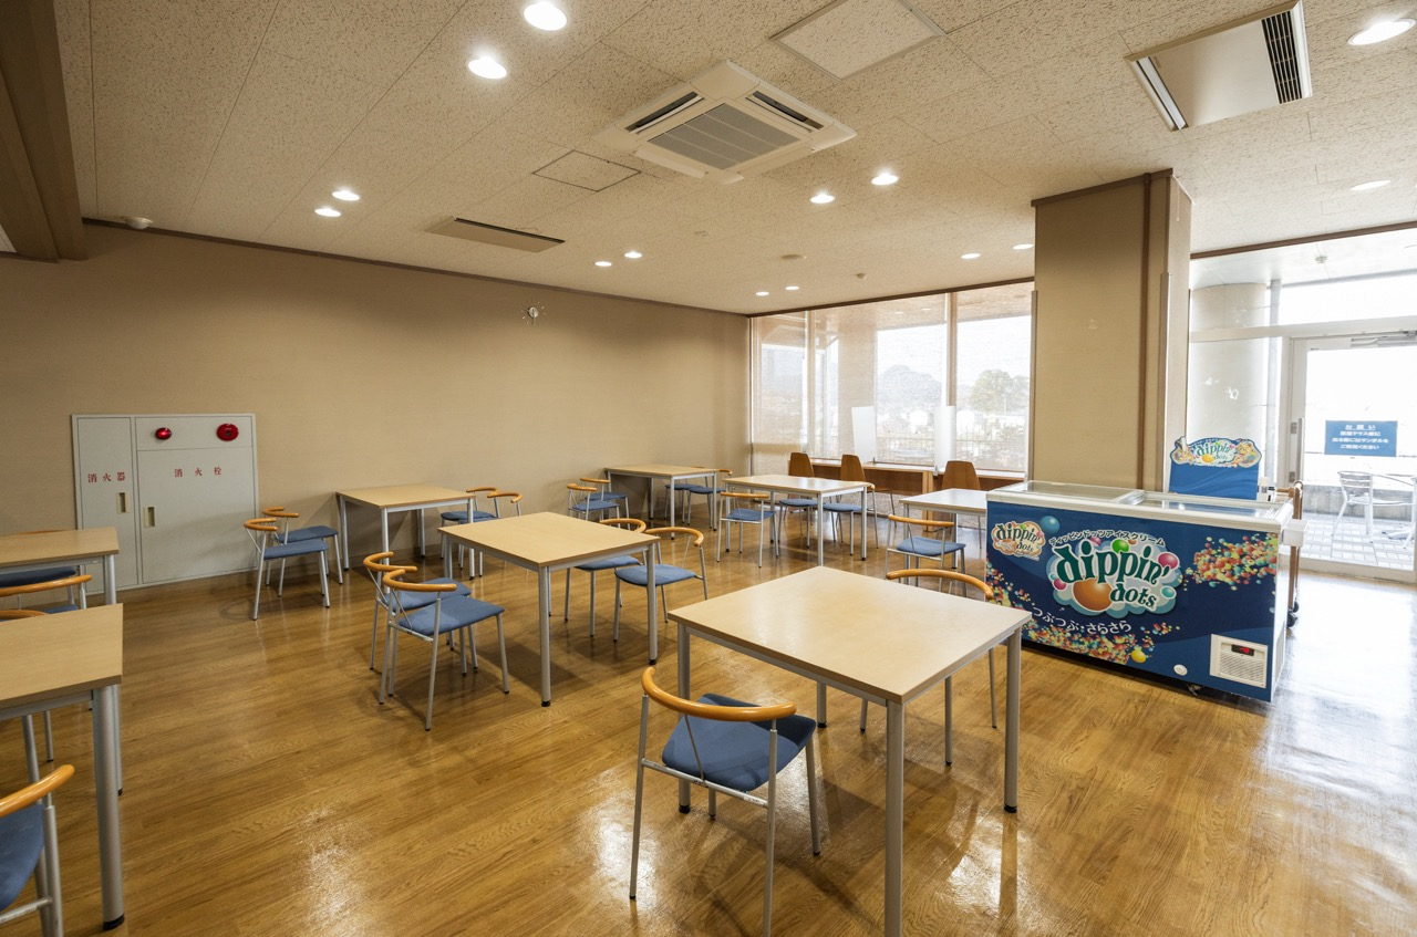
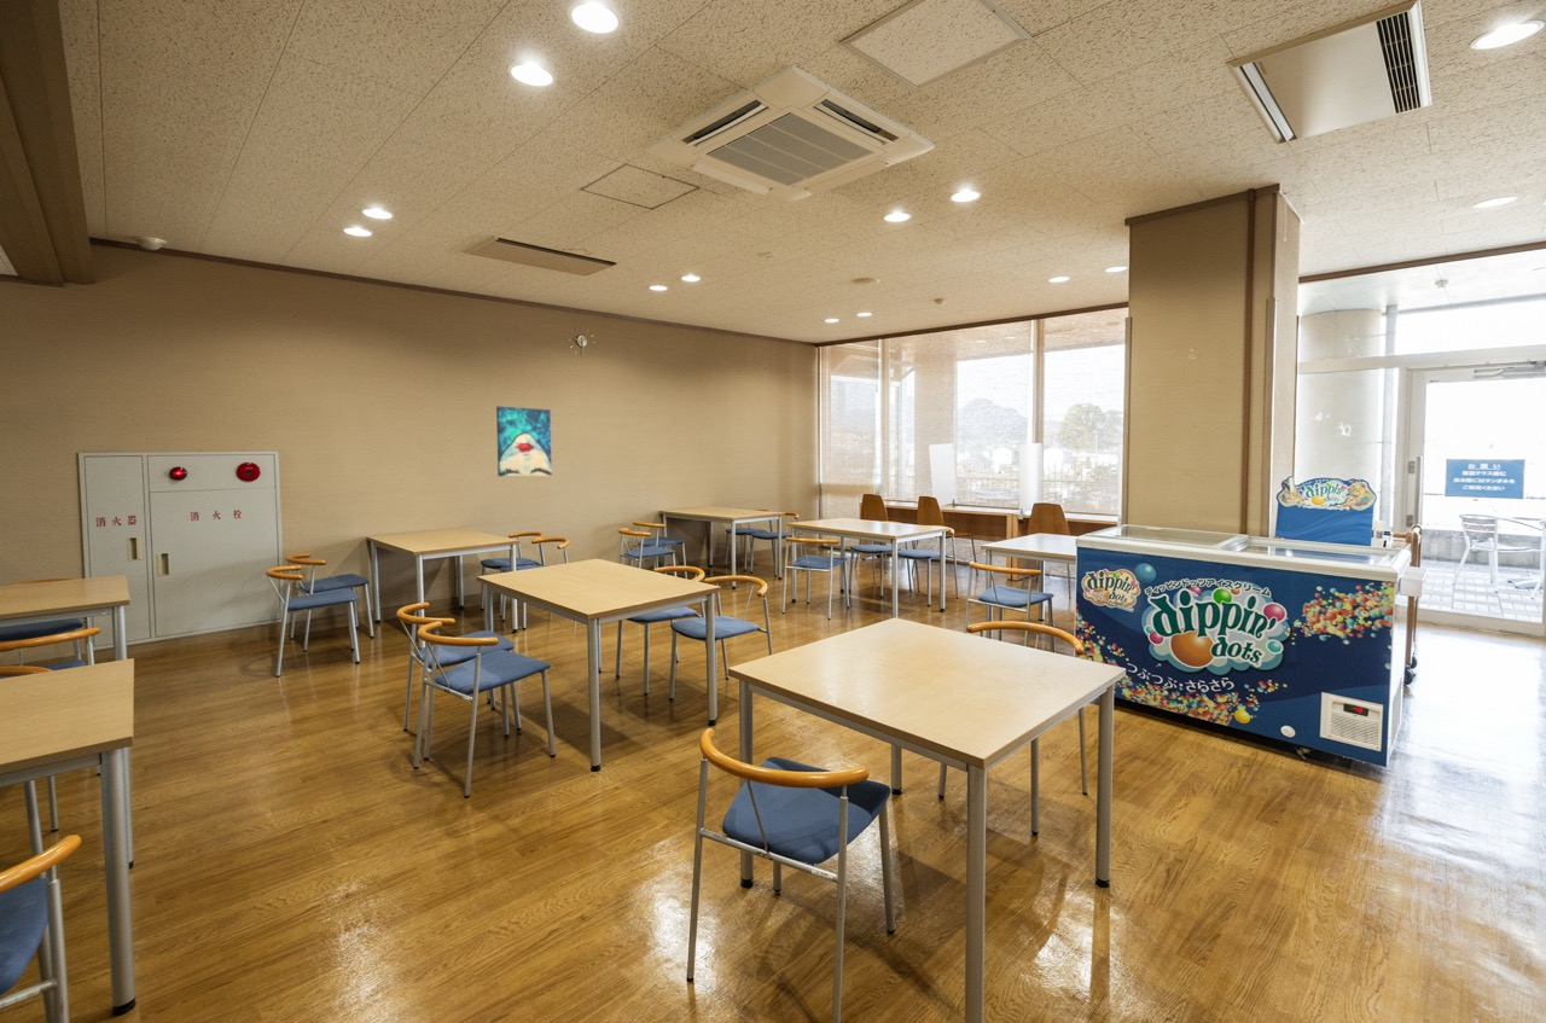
+ wall art [495,405,553,477]
